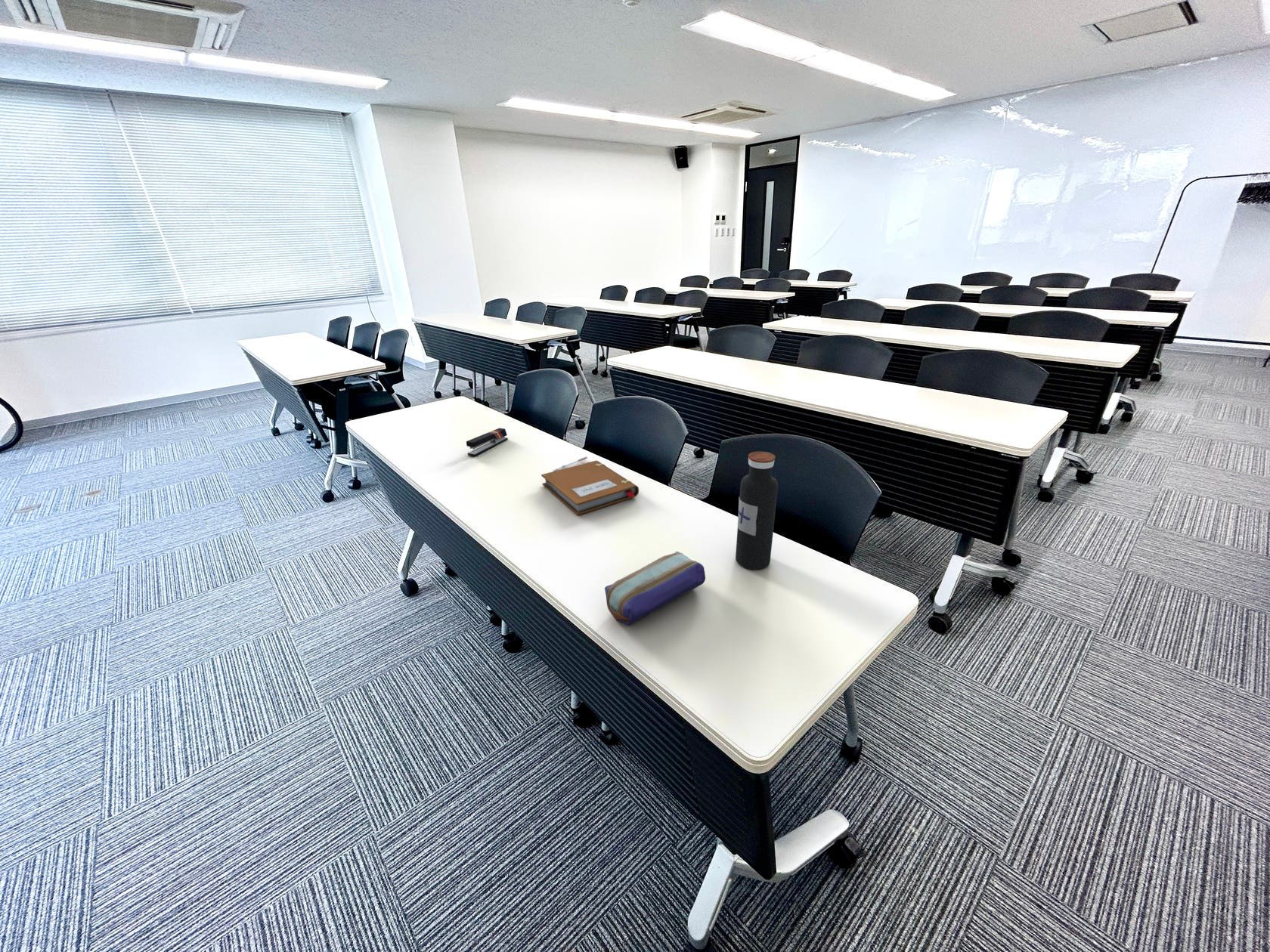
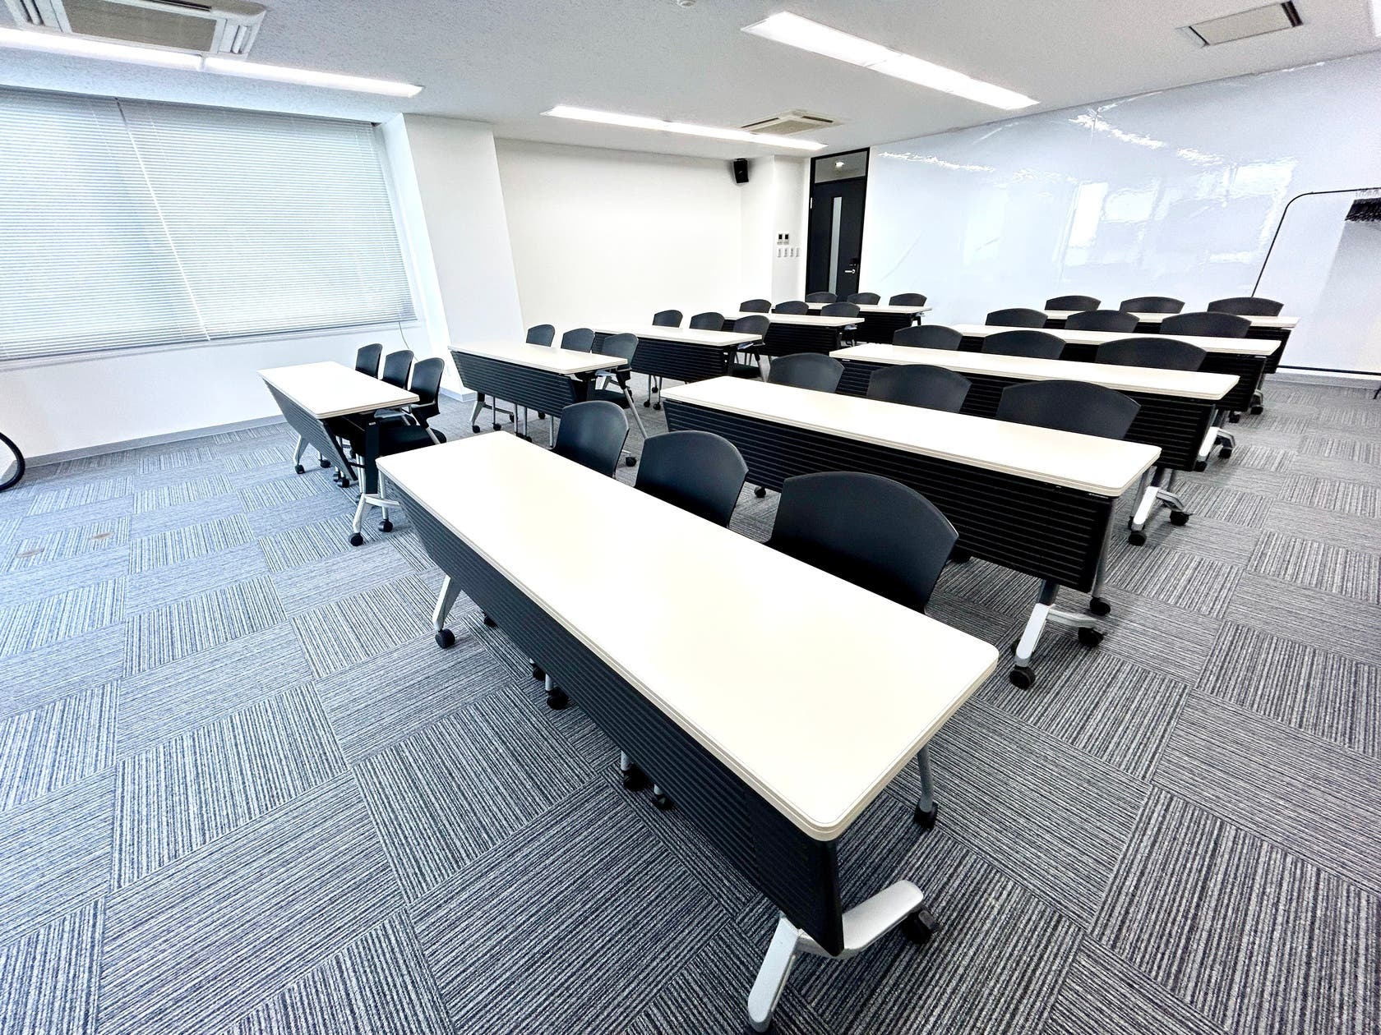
- pen [553,456,588,471]
- notebook [541,460,640,515]
- water bottle [735,450,779,570]
- stapler [466,428,509,457]
- pencil case [604,551,706,626]
